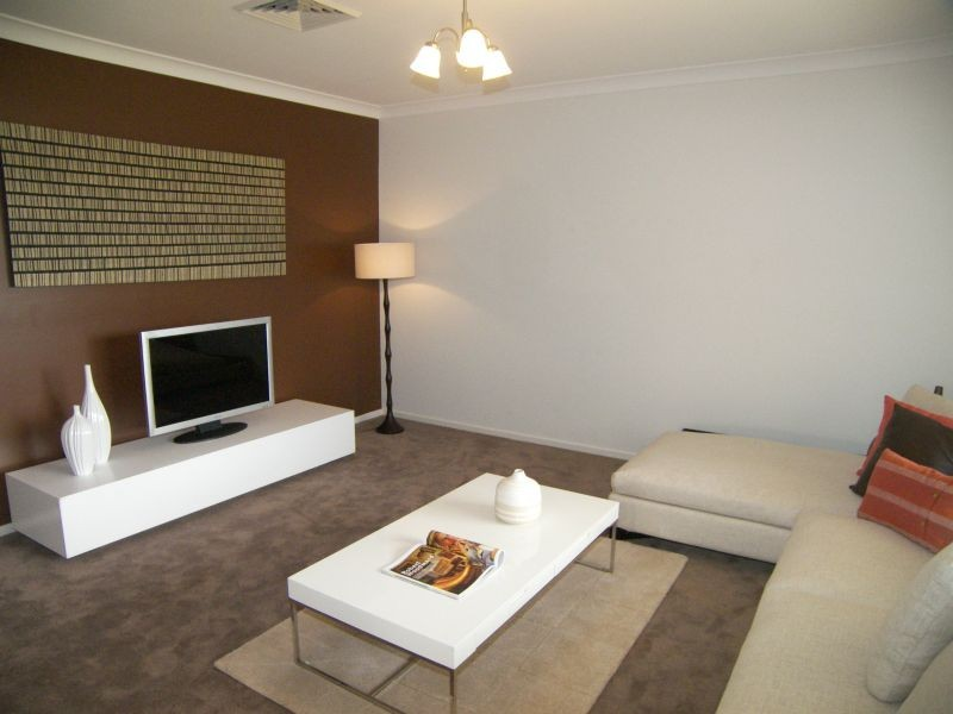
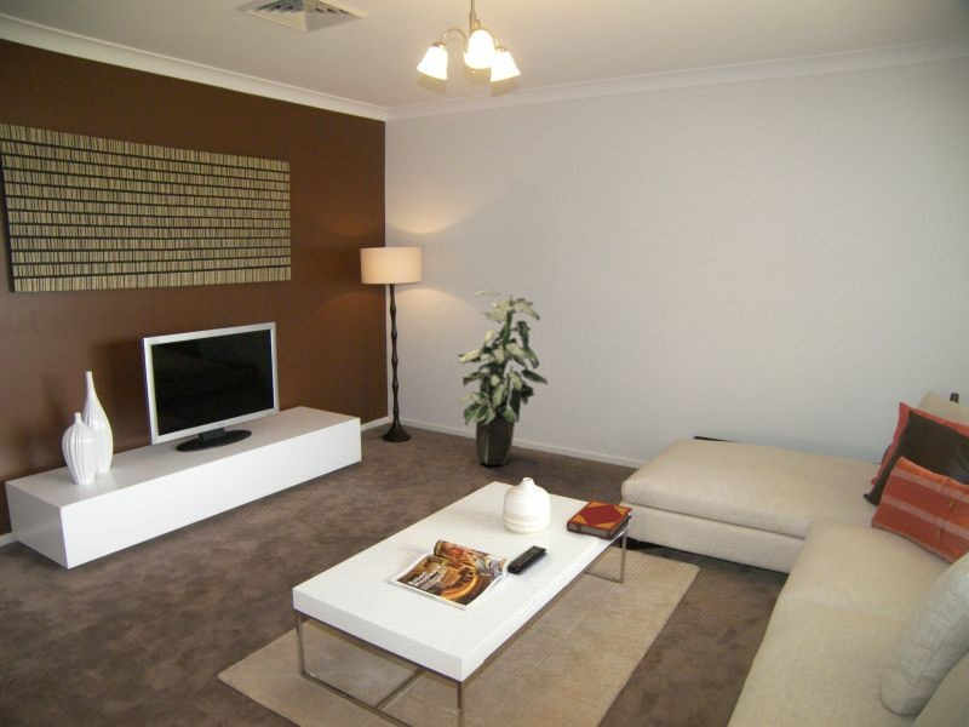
+ hardback book [566,499,633,542]
+ remote control [506,544,547,574]
+ indoor plant [457,290,549,466]
